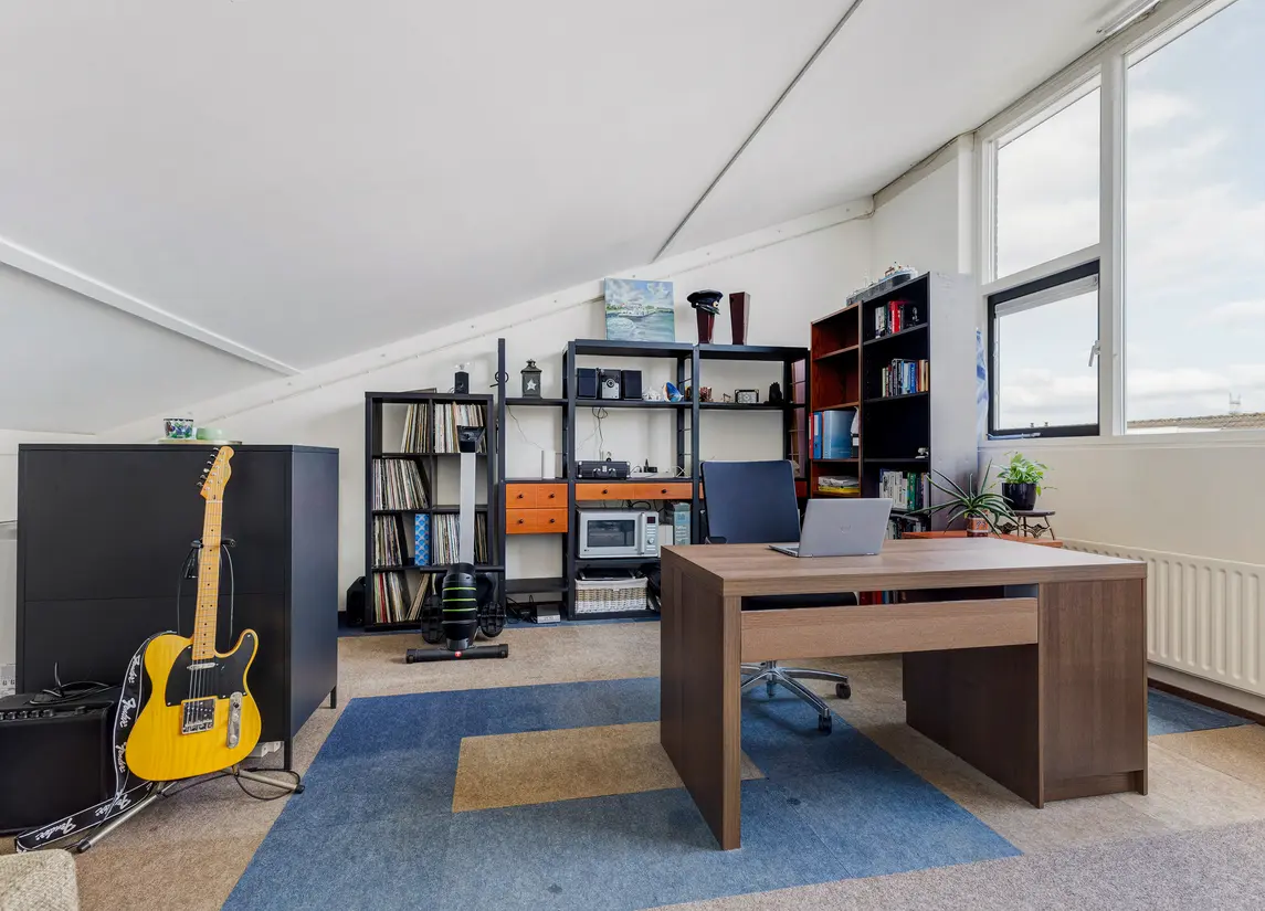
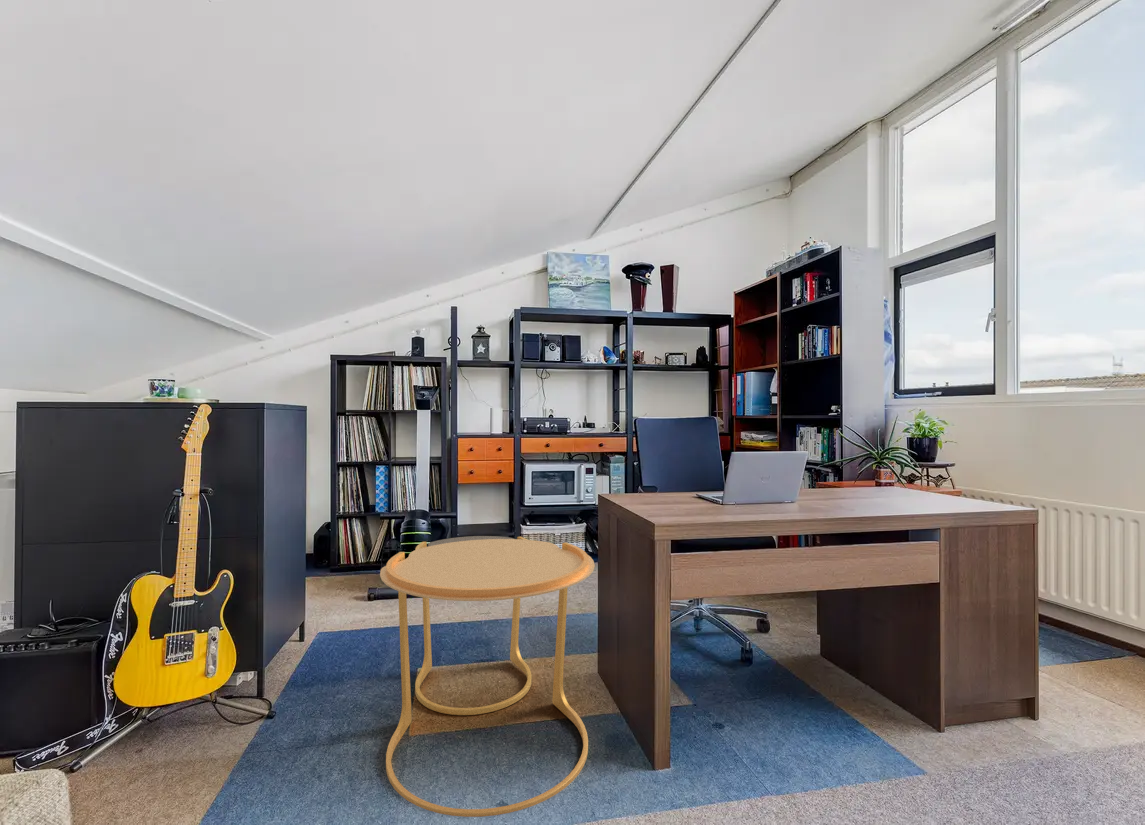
+ side table [379,535,596,818]
